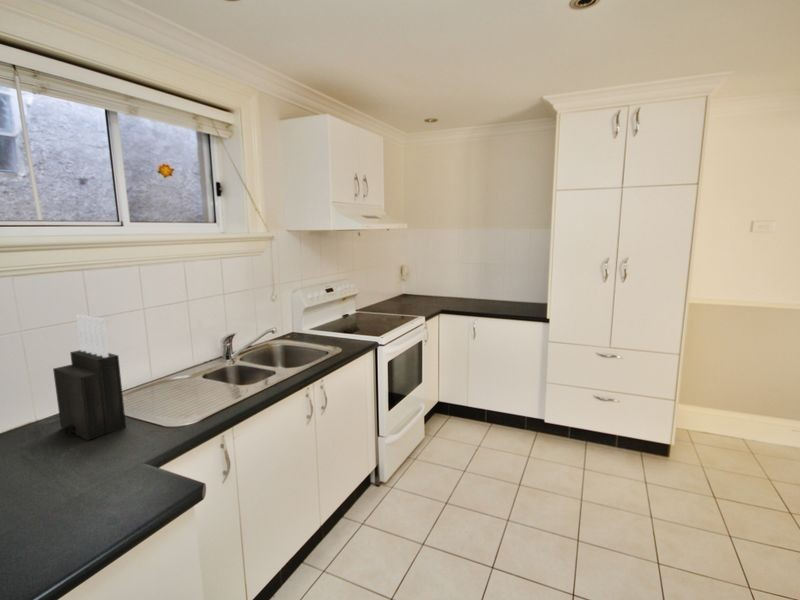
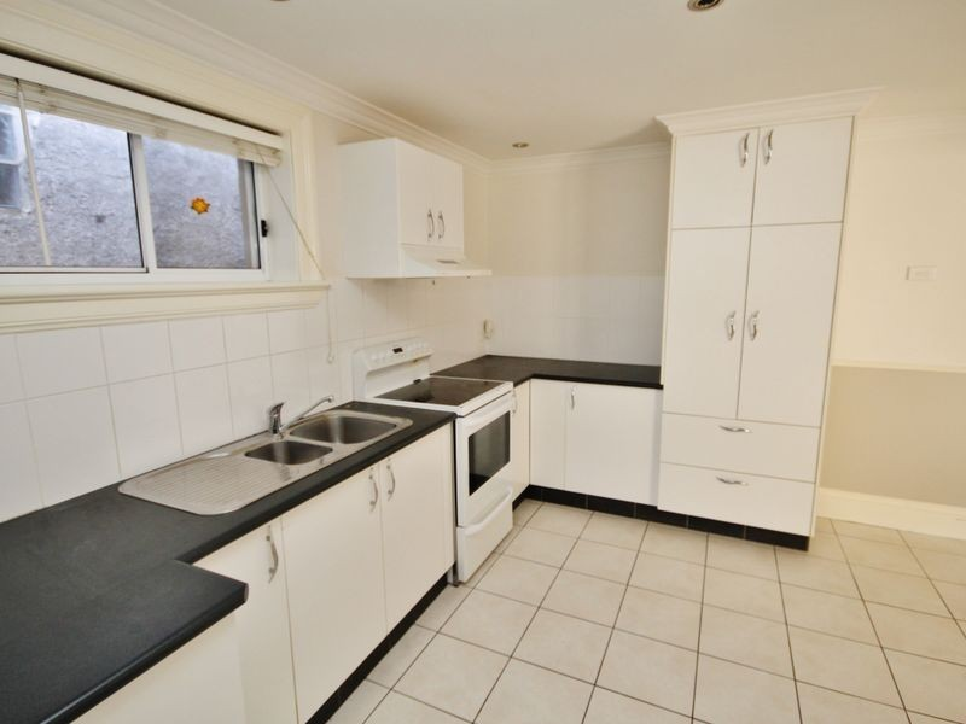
- knife block [52,314,127,442]
